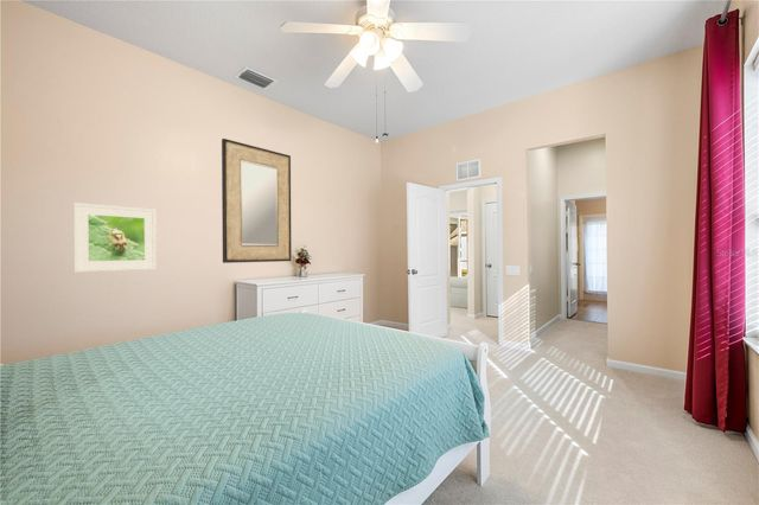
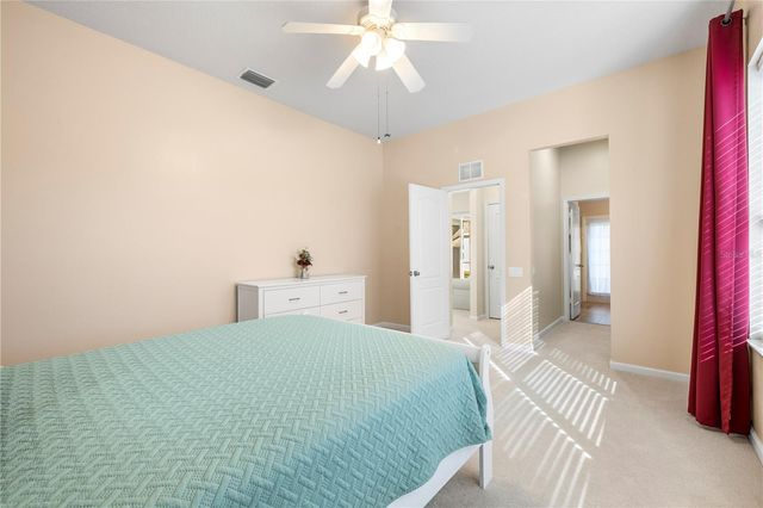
- home mirror [221,138,293,264]
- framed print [72,202,158,274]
